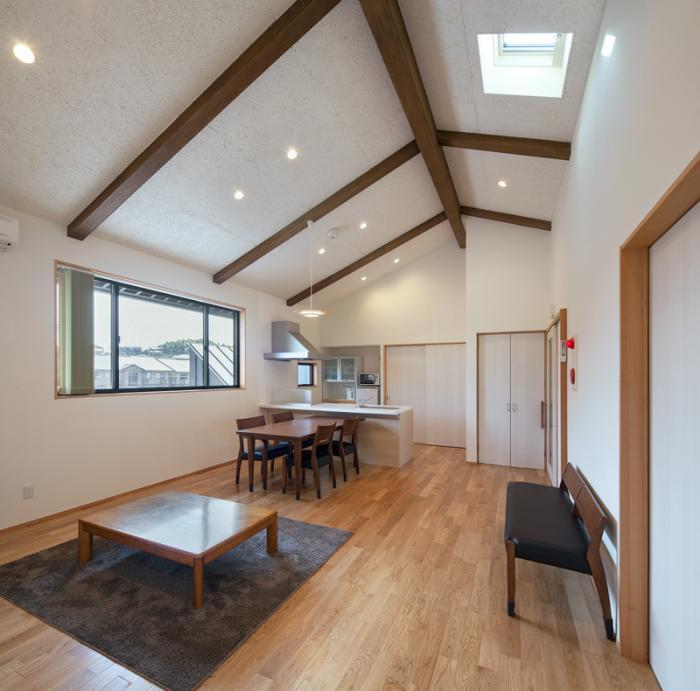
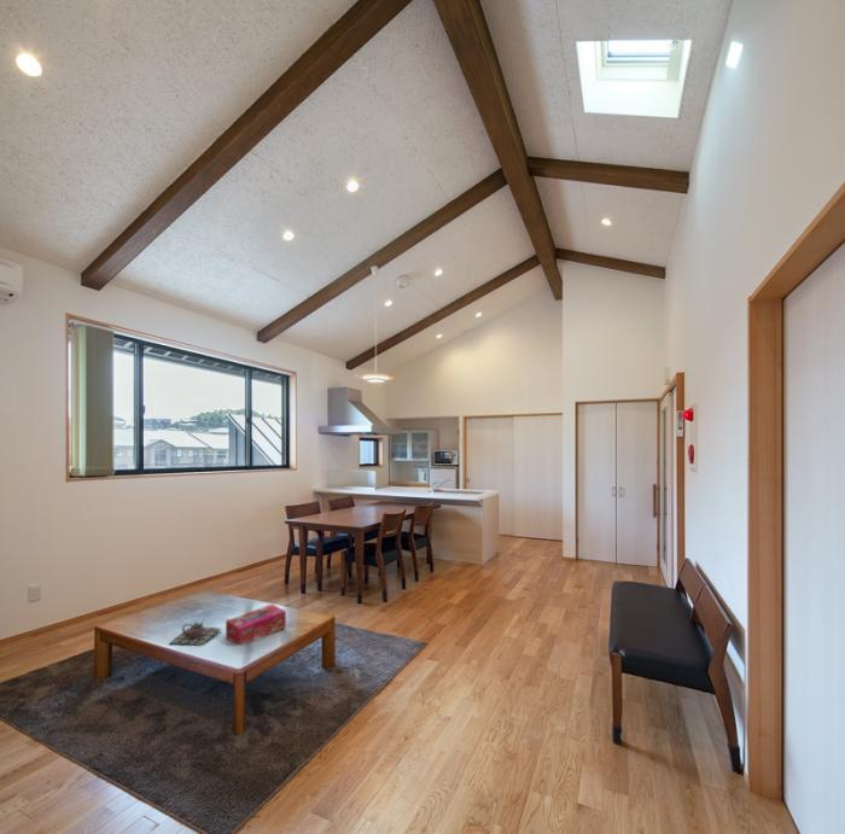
+ teapot [168,618,223,647]
+ tissue box [225,602,287,646]
